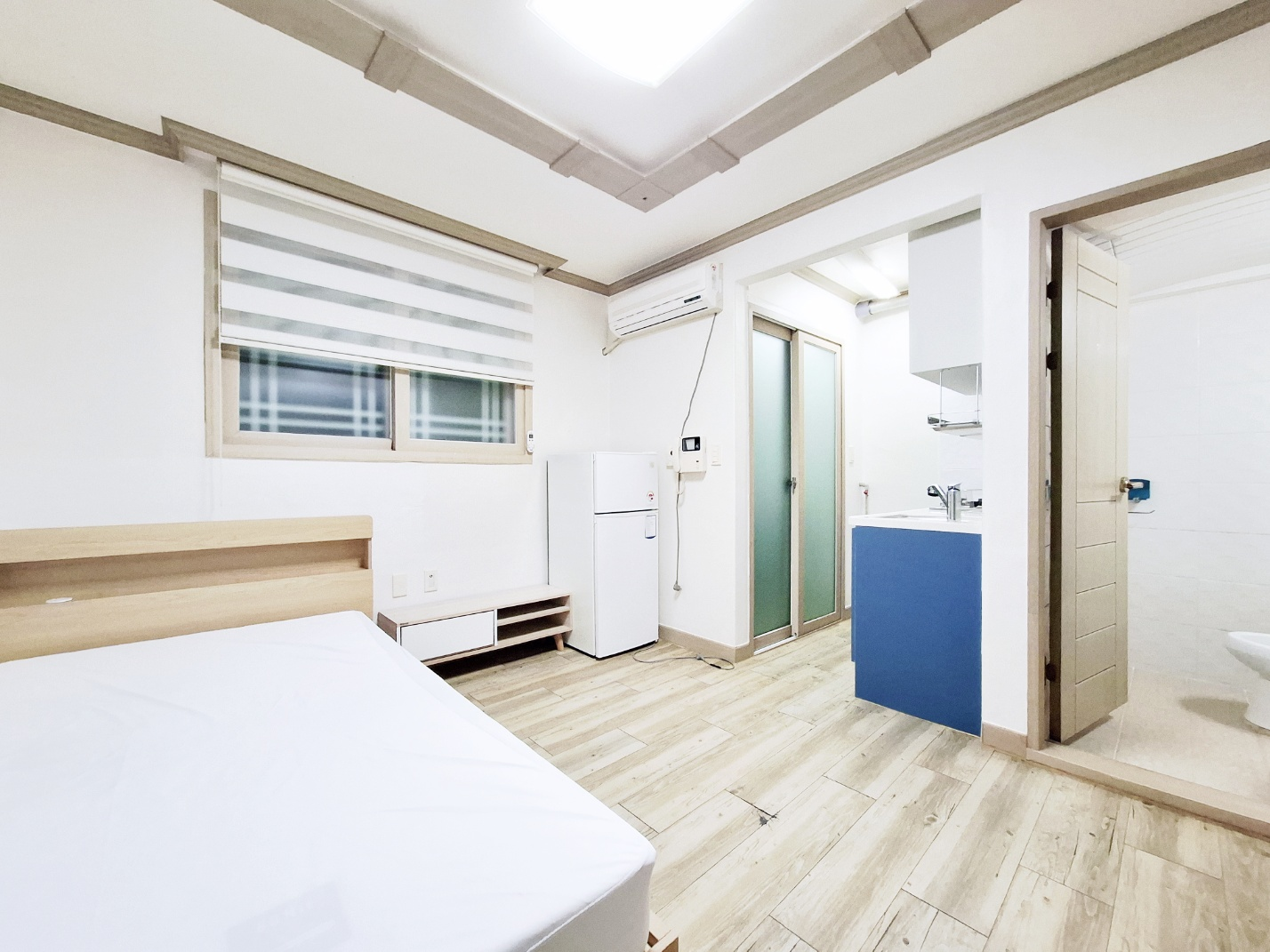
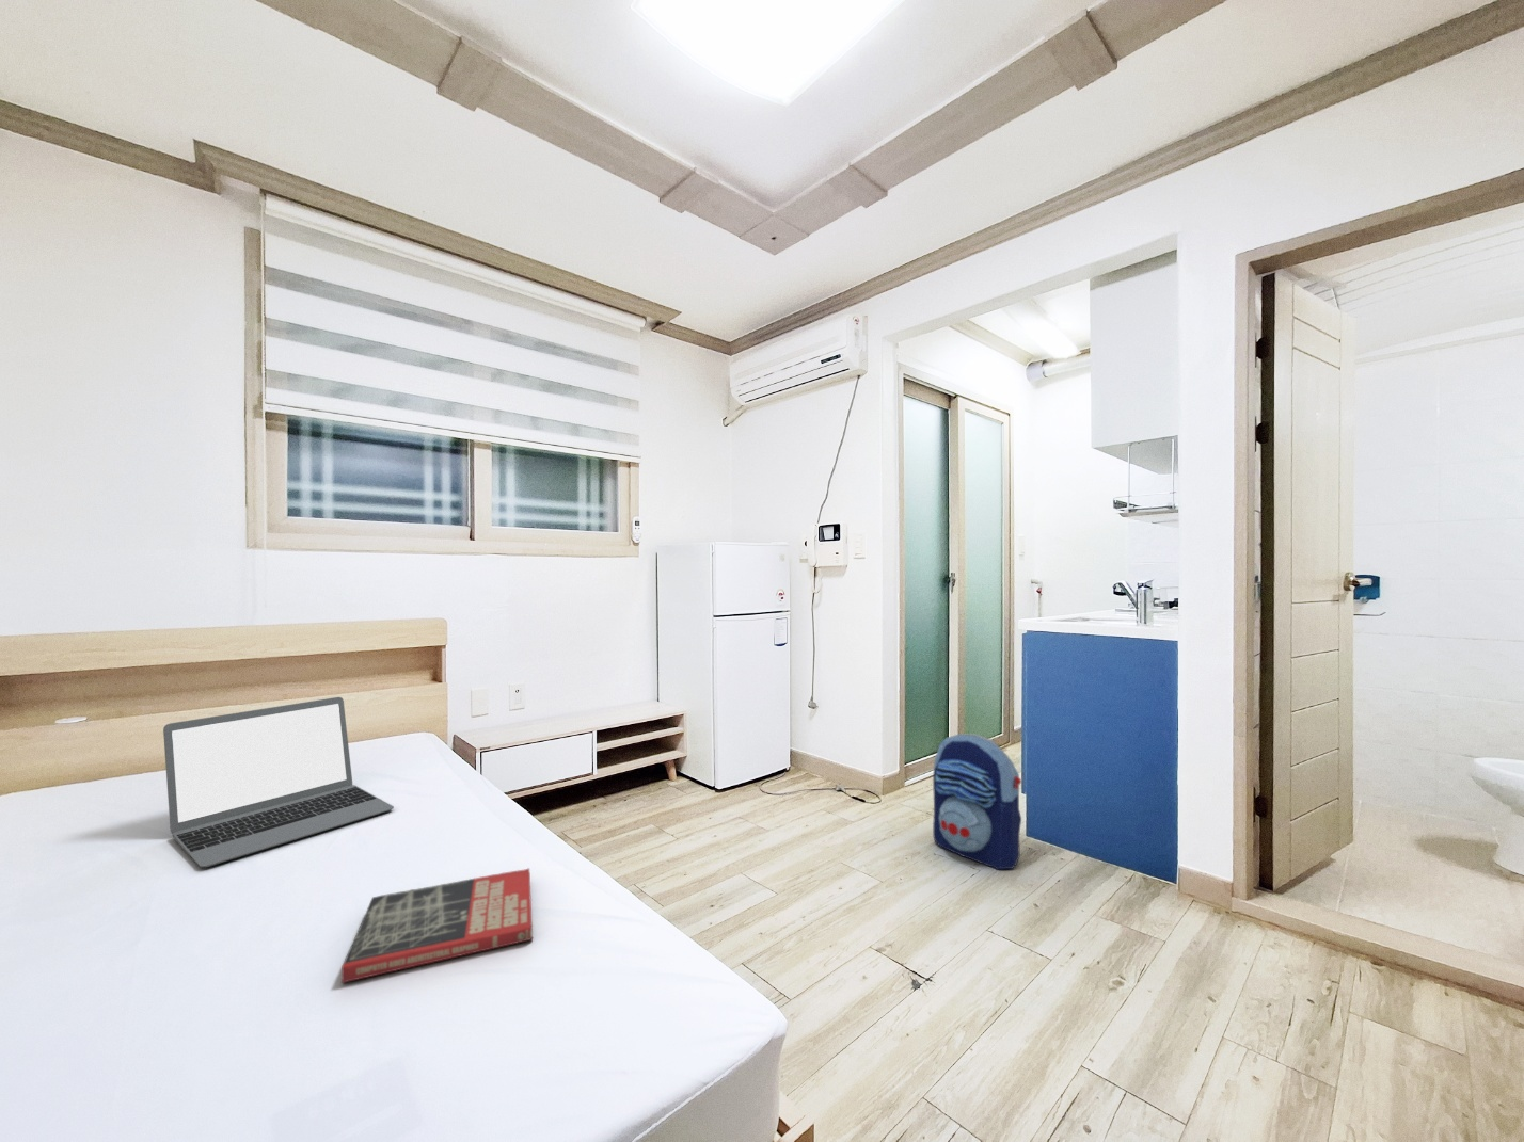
+ laptop [162,696,395,868]
+ book [341,867,534,984]
+ backpack [931,733,1022,871]
